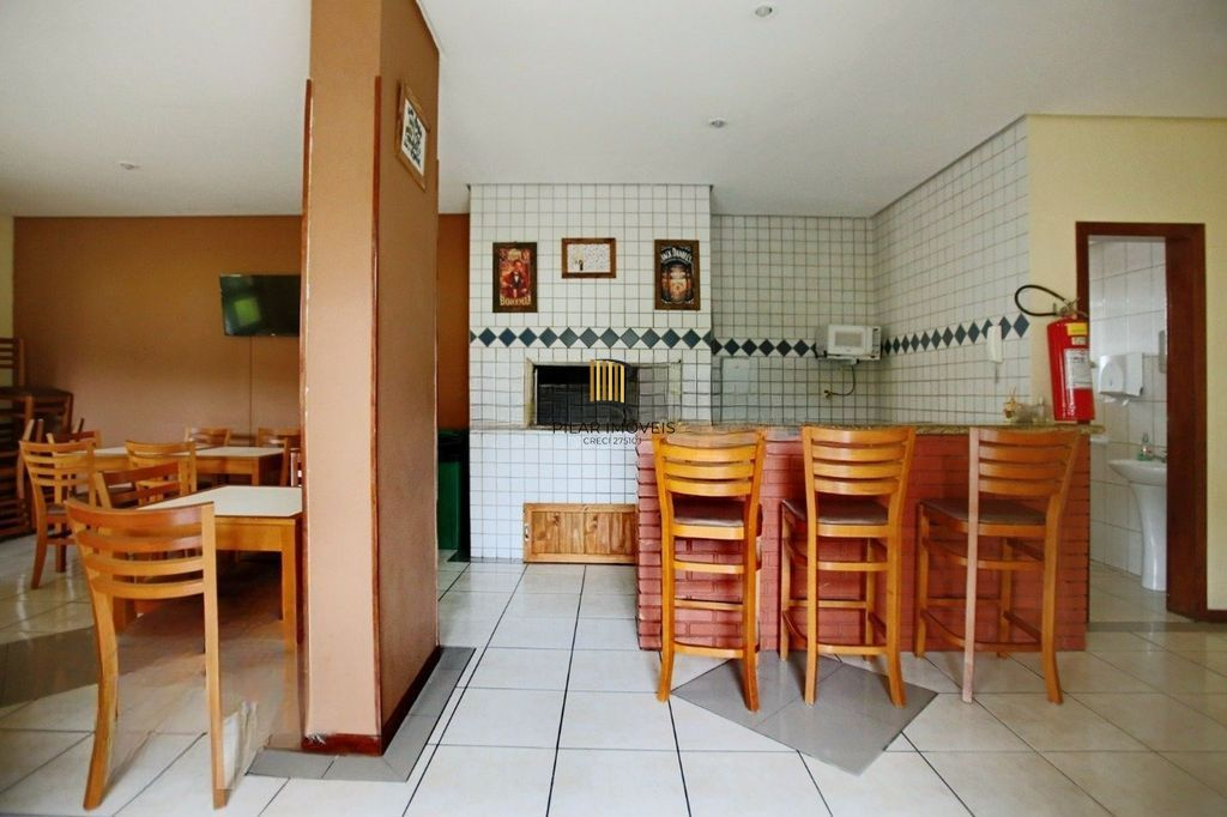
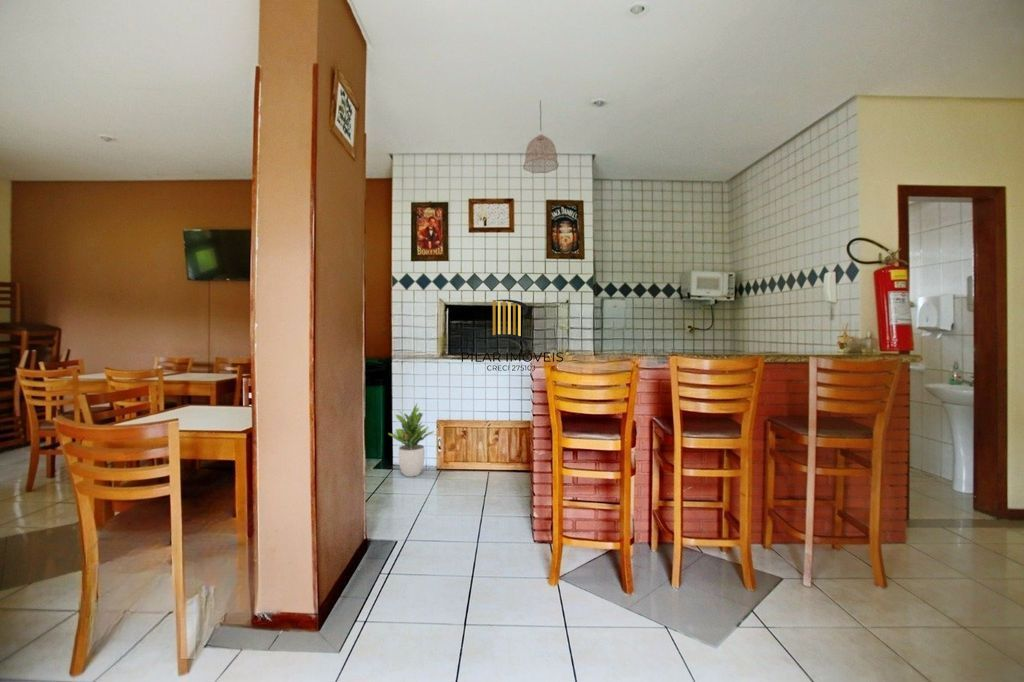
+ pendant lamp [522,99,560,174]
+ potted plant [387,403,436,478]
